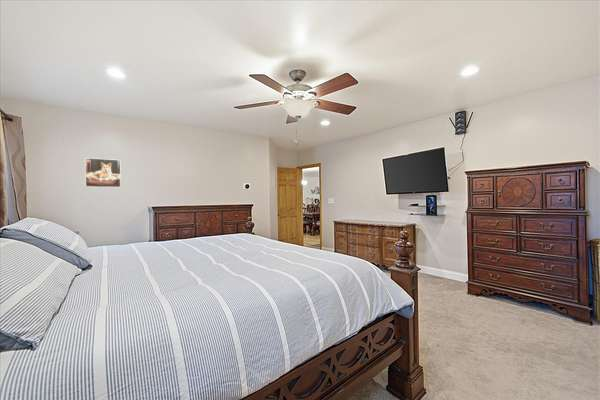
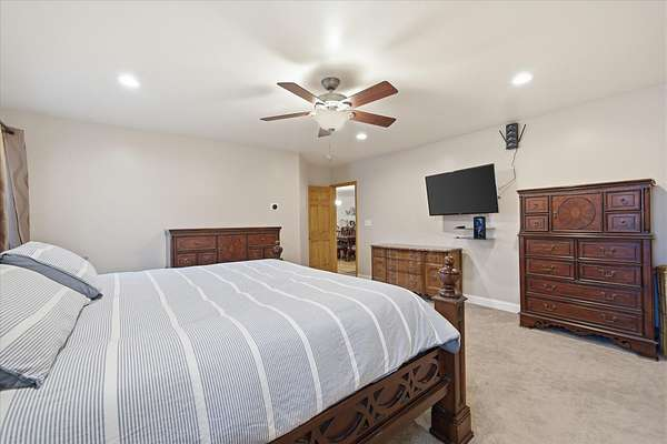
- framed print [84,157,122,188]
